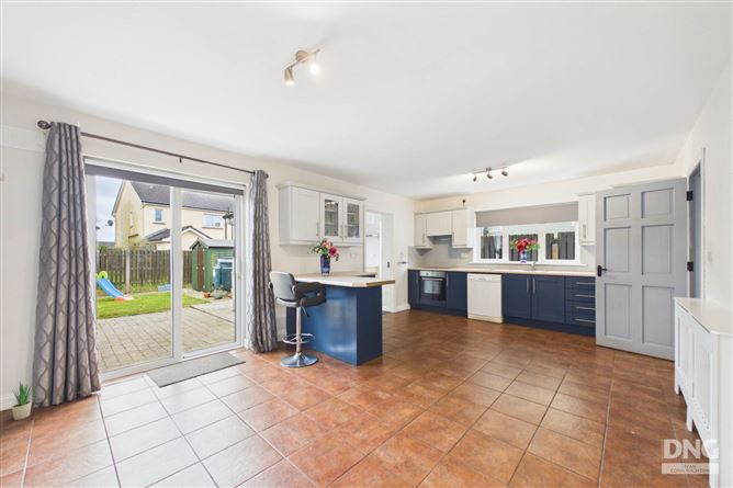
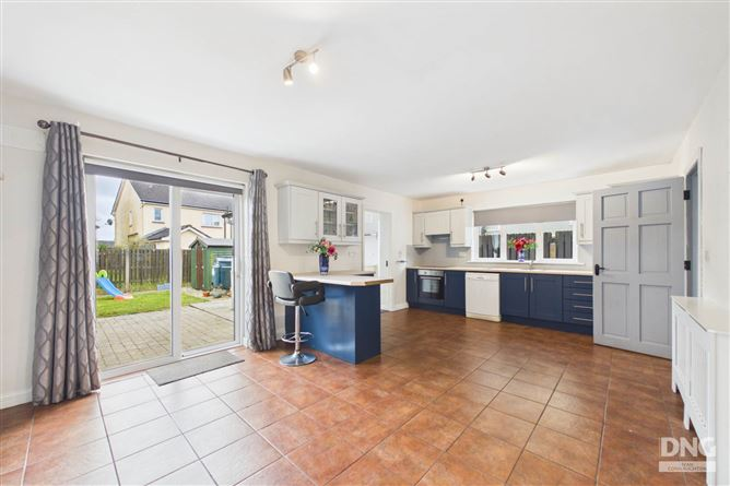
- potted plant [11,381,36,421]
